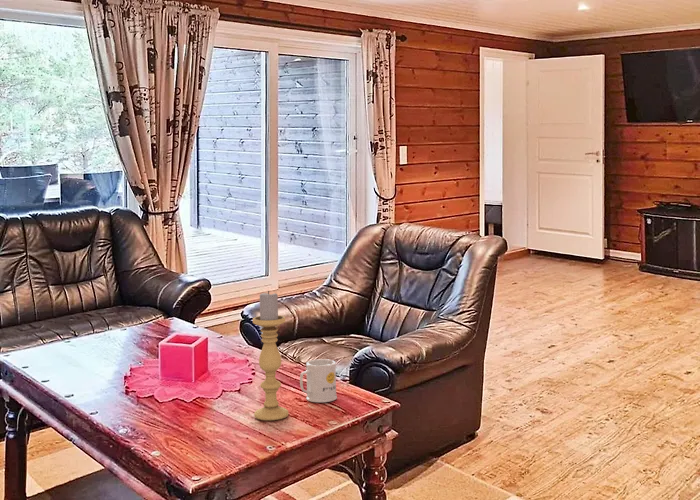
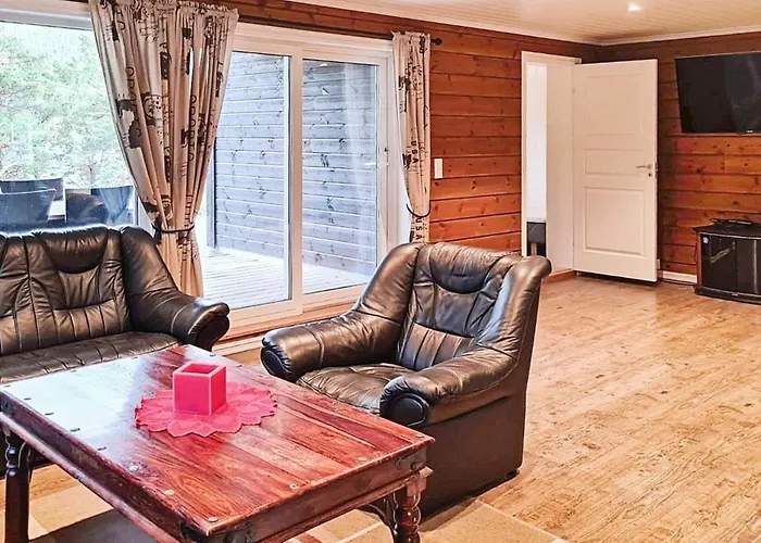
- candle holder [252,290,290,421]
- mug [299,358,338,403]
